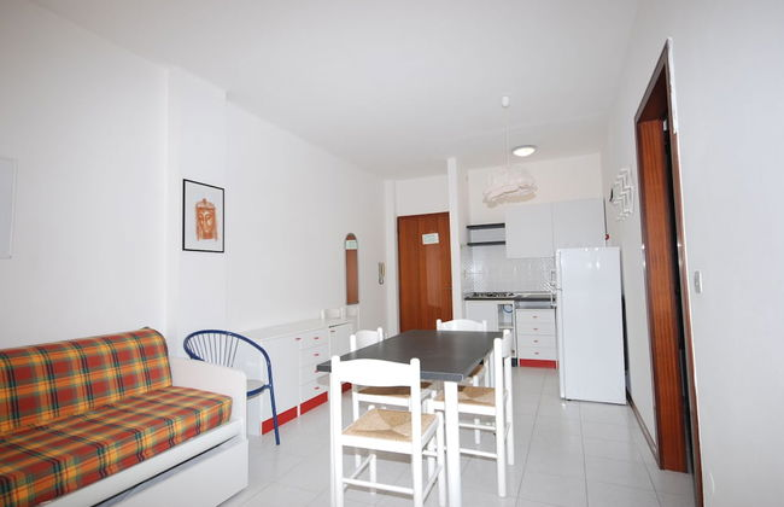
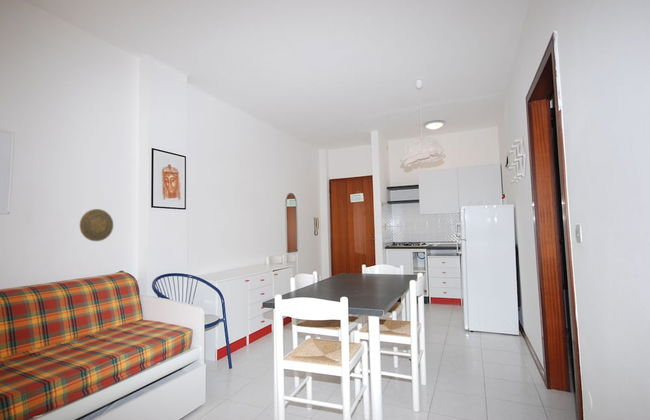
+ decorative plate [79,208,114,242]
